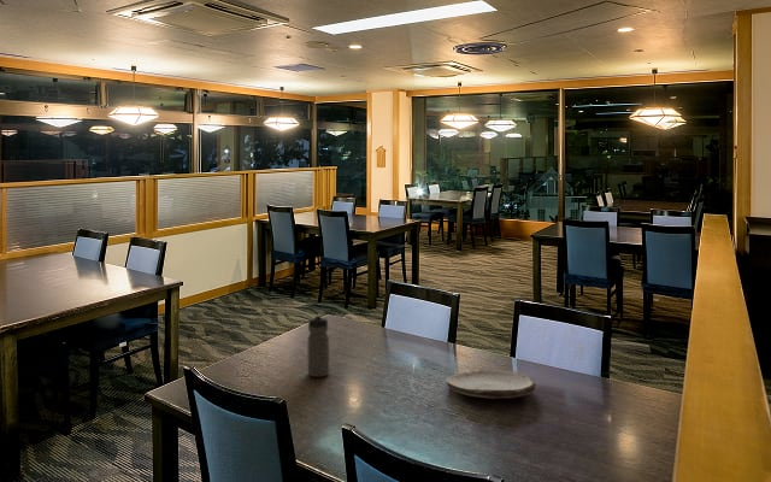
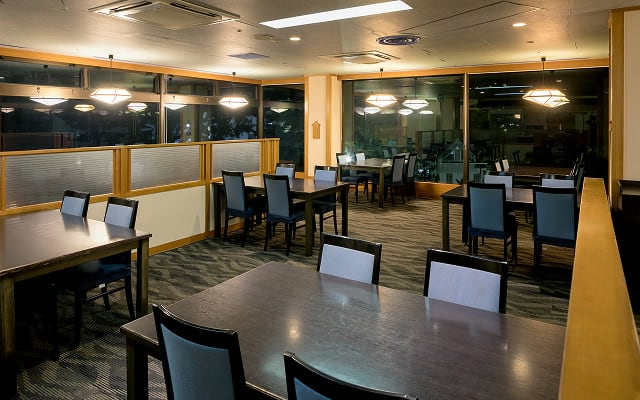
- water bottle [306,313,330,378]
- plate [445,369,536,400]
